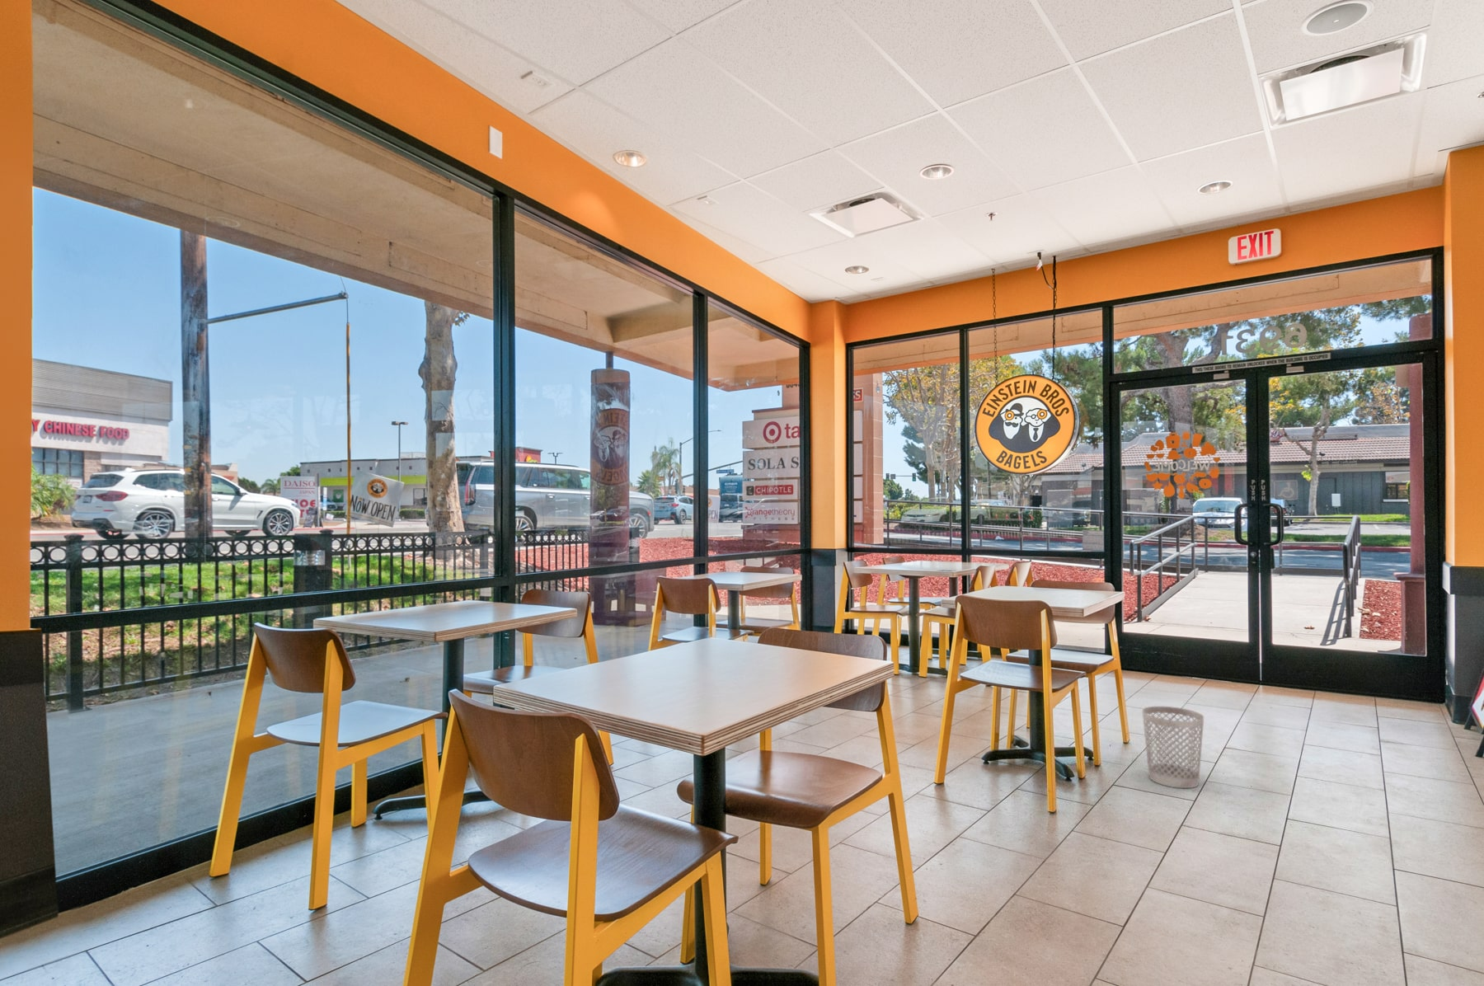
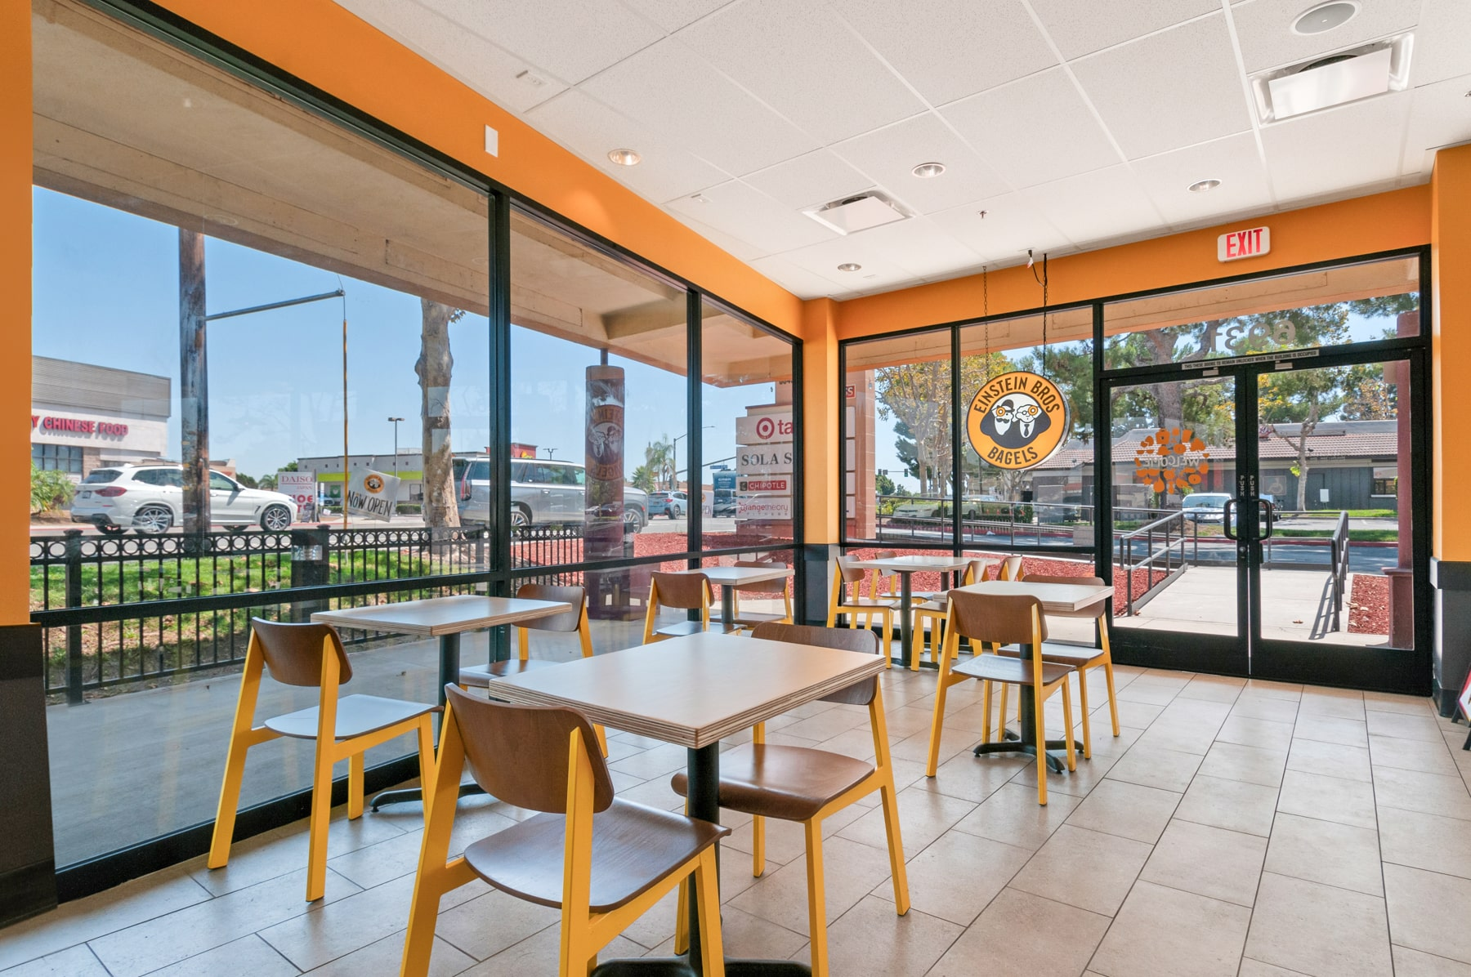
- wastebasket [1141,705,1205,789]
